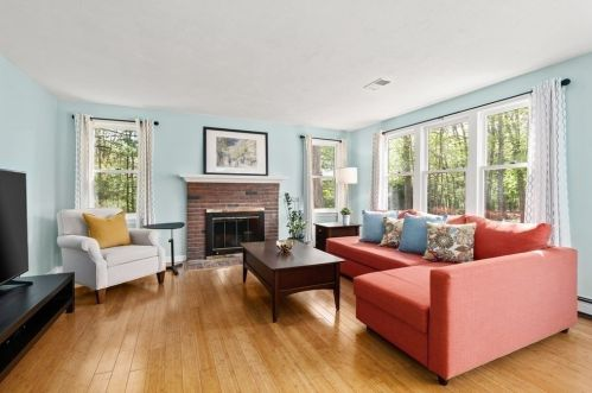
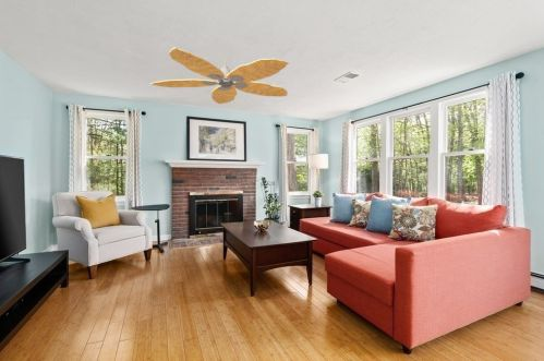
+ ceiling fan [148,47,290,105]
